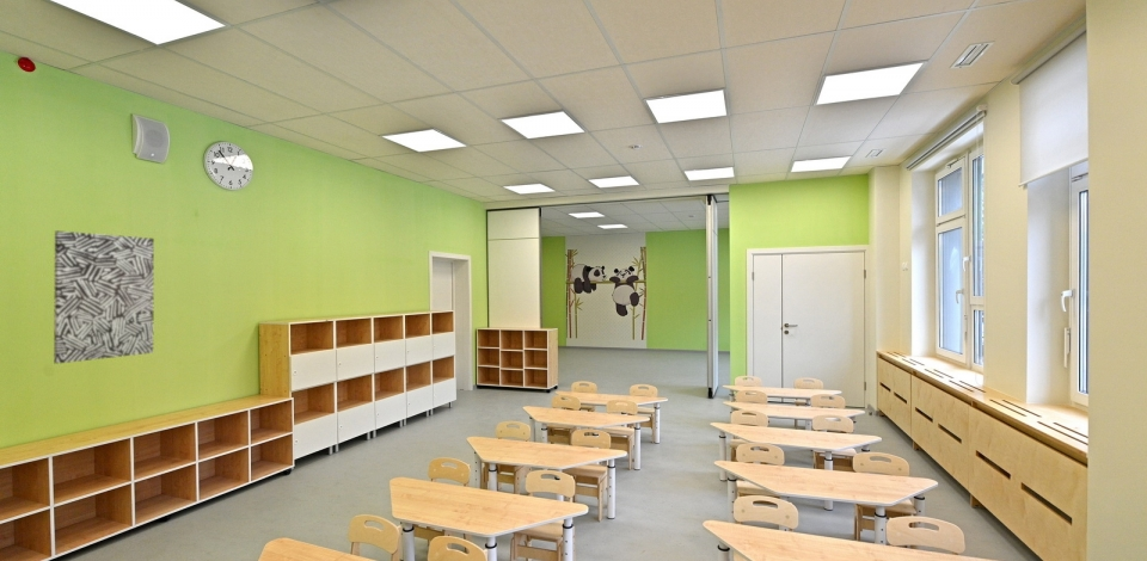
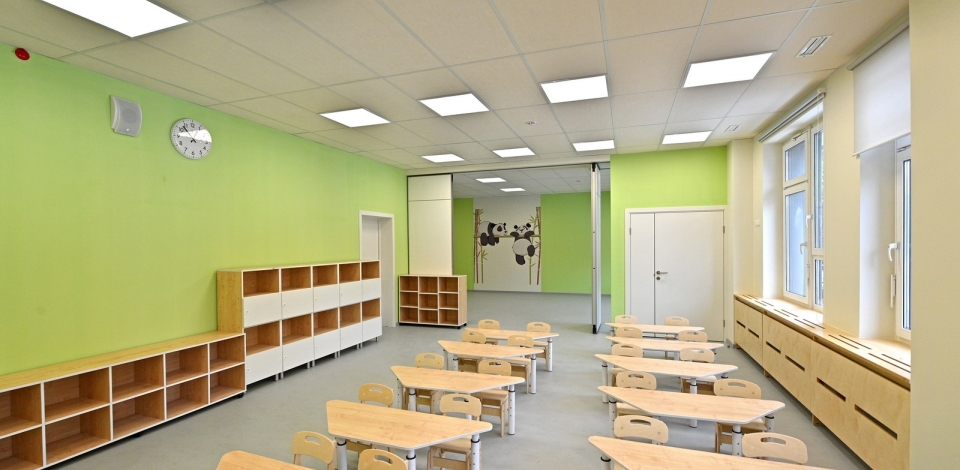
- wall art [53,230,155,365]
